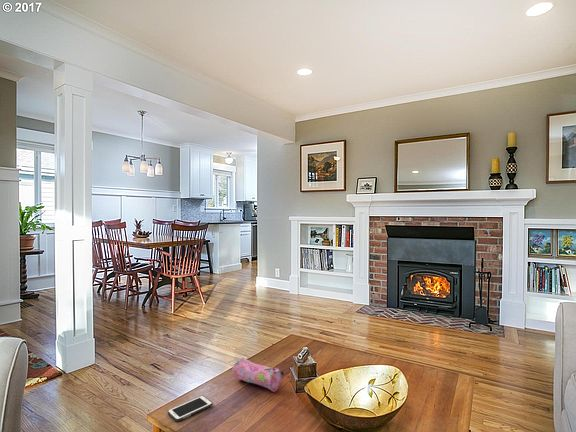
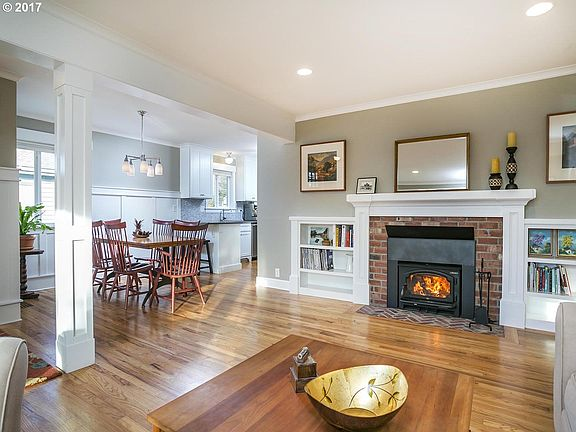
- cell phone [167,395,213,422]
- pencil case [231,357,285,393]
